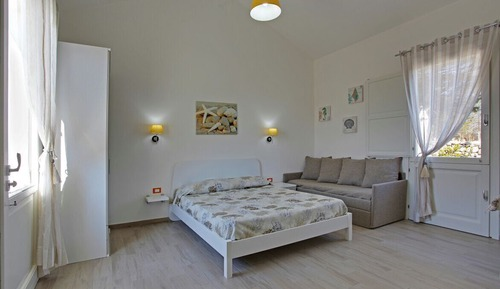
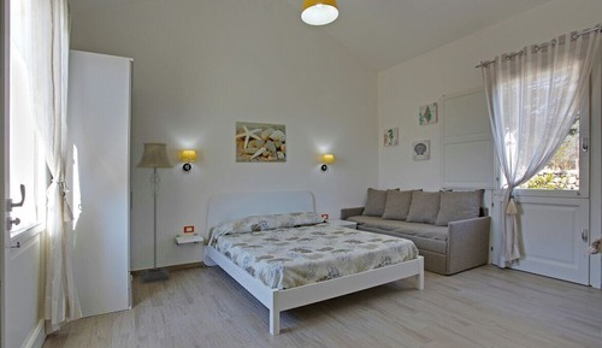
+ floor lamp [135,142,175,284]
